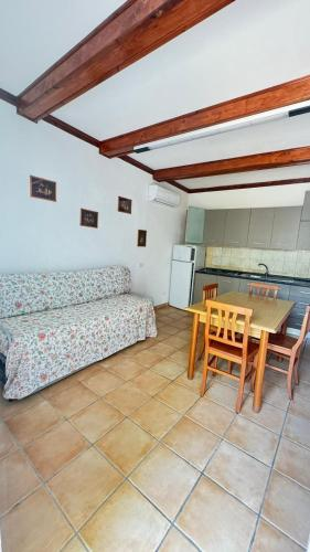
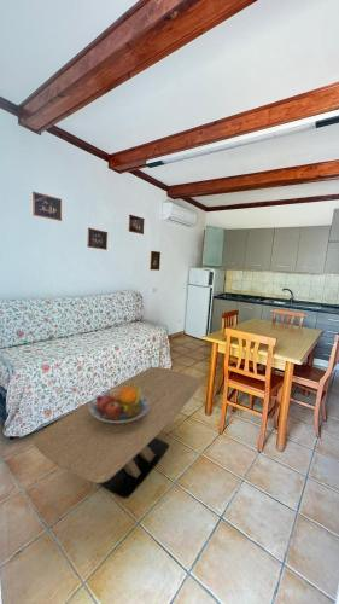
+ fruit bowl [89,382,150,423]
+ coffee table [31,366,203,500]
